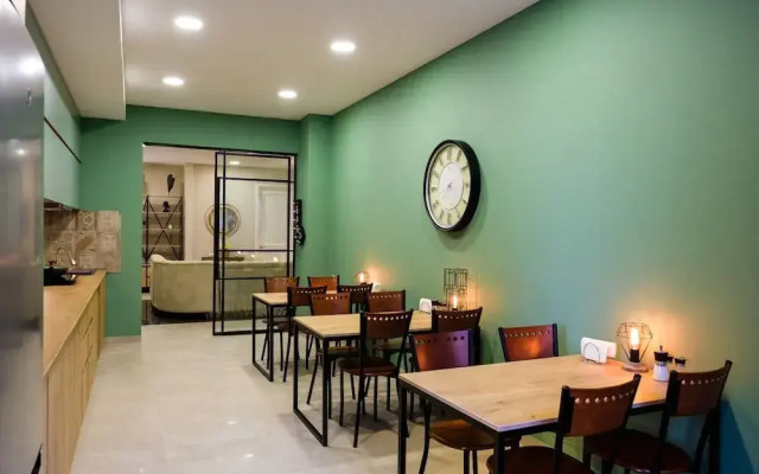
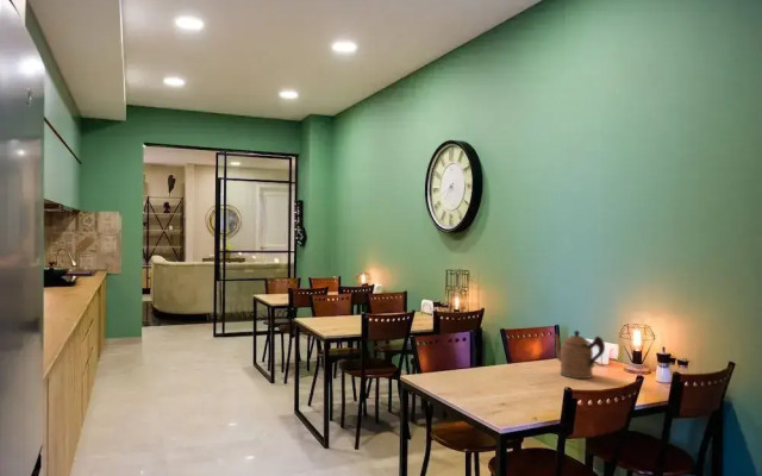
+ coffeepot [551,328,606,380]
